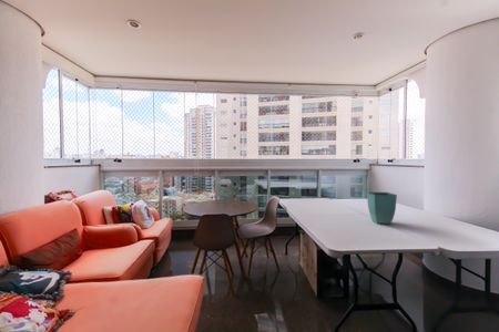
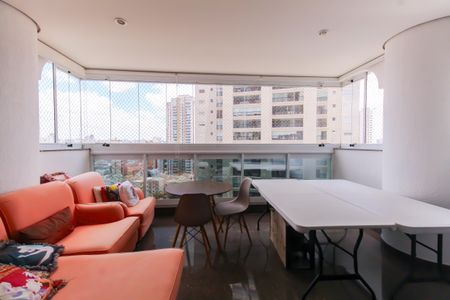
- flower pot [366,191,398,225]
